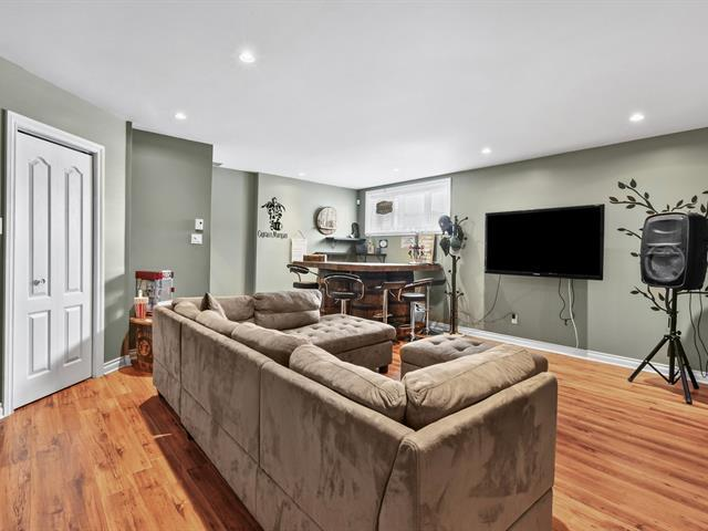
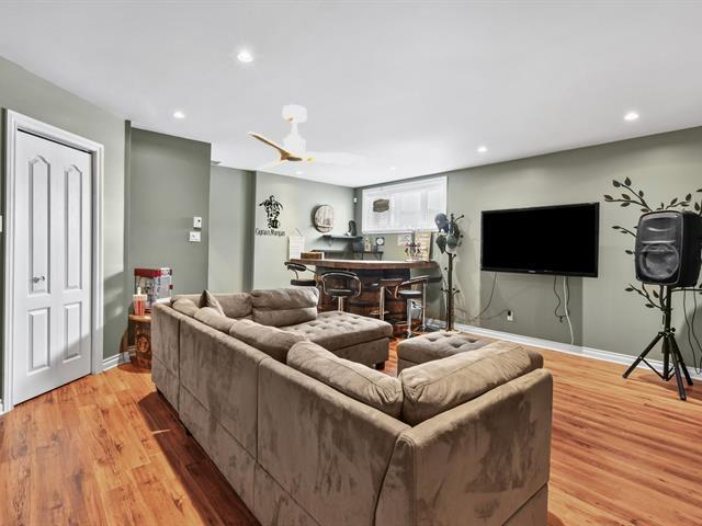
+ ceiling fan [247,104,366,171]
